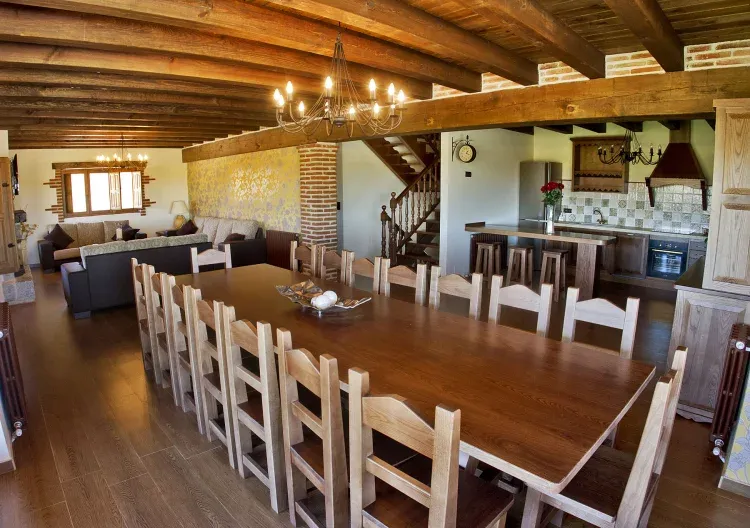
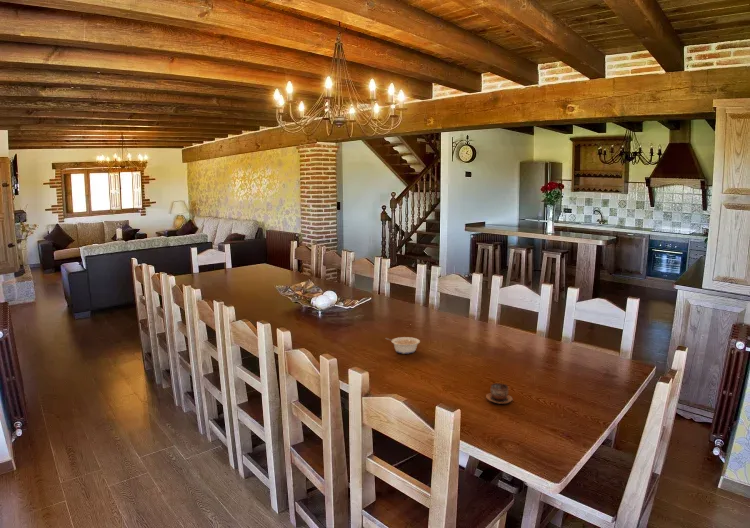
+ cup [485,382,513,405]
+ legume [385,336,421,355]
